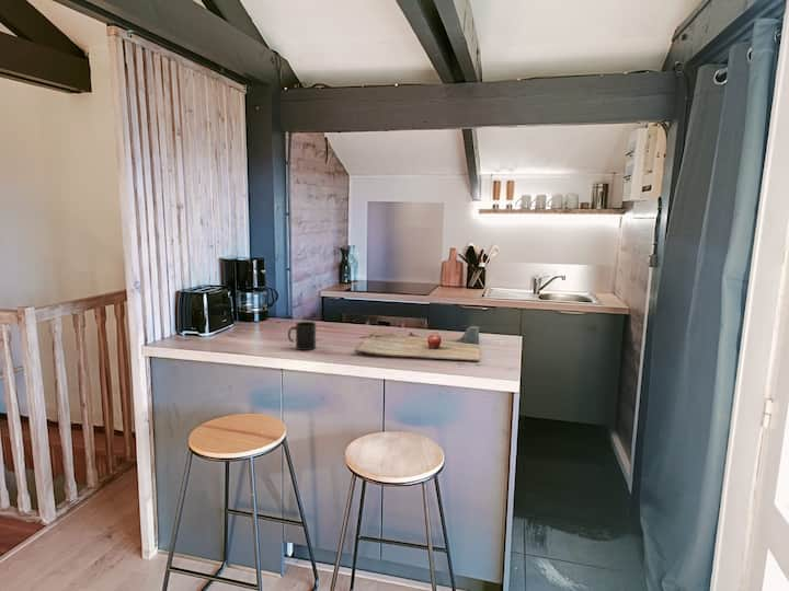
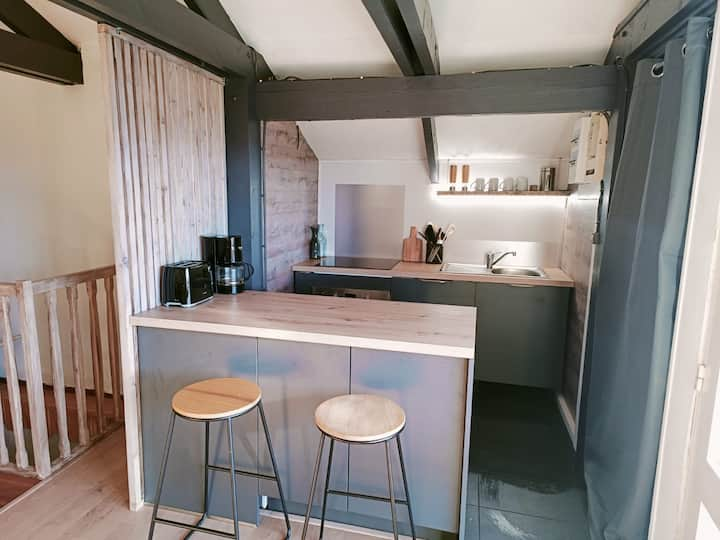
- cutting board [354,325,481,362]
- mug [287,321,317,351]
